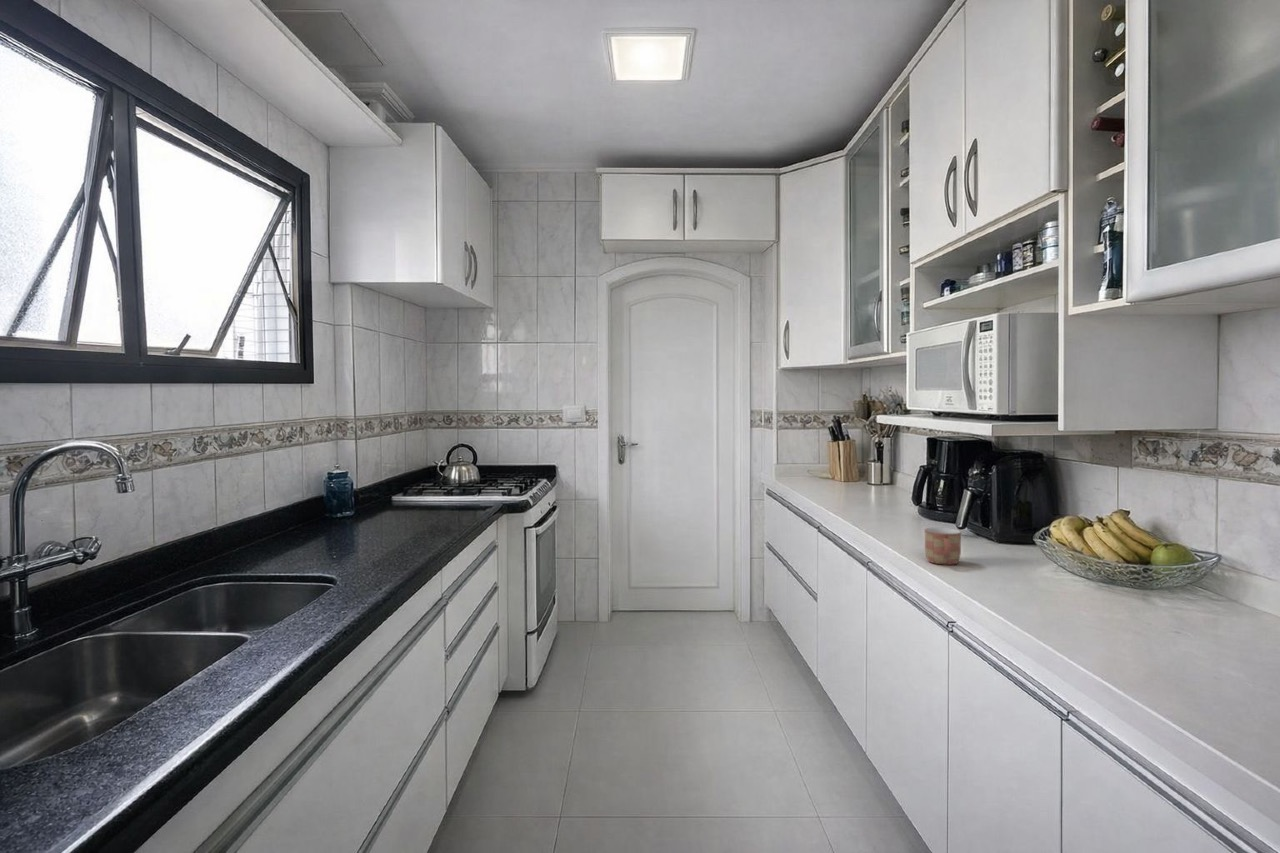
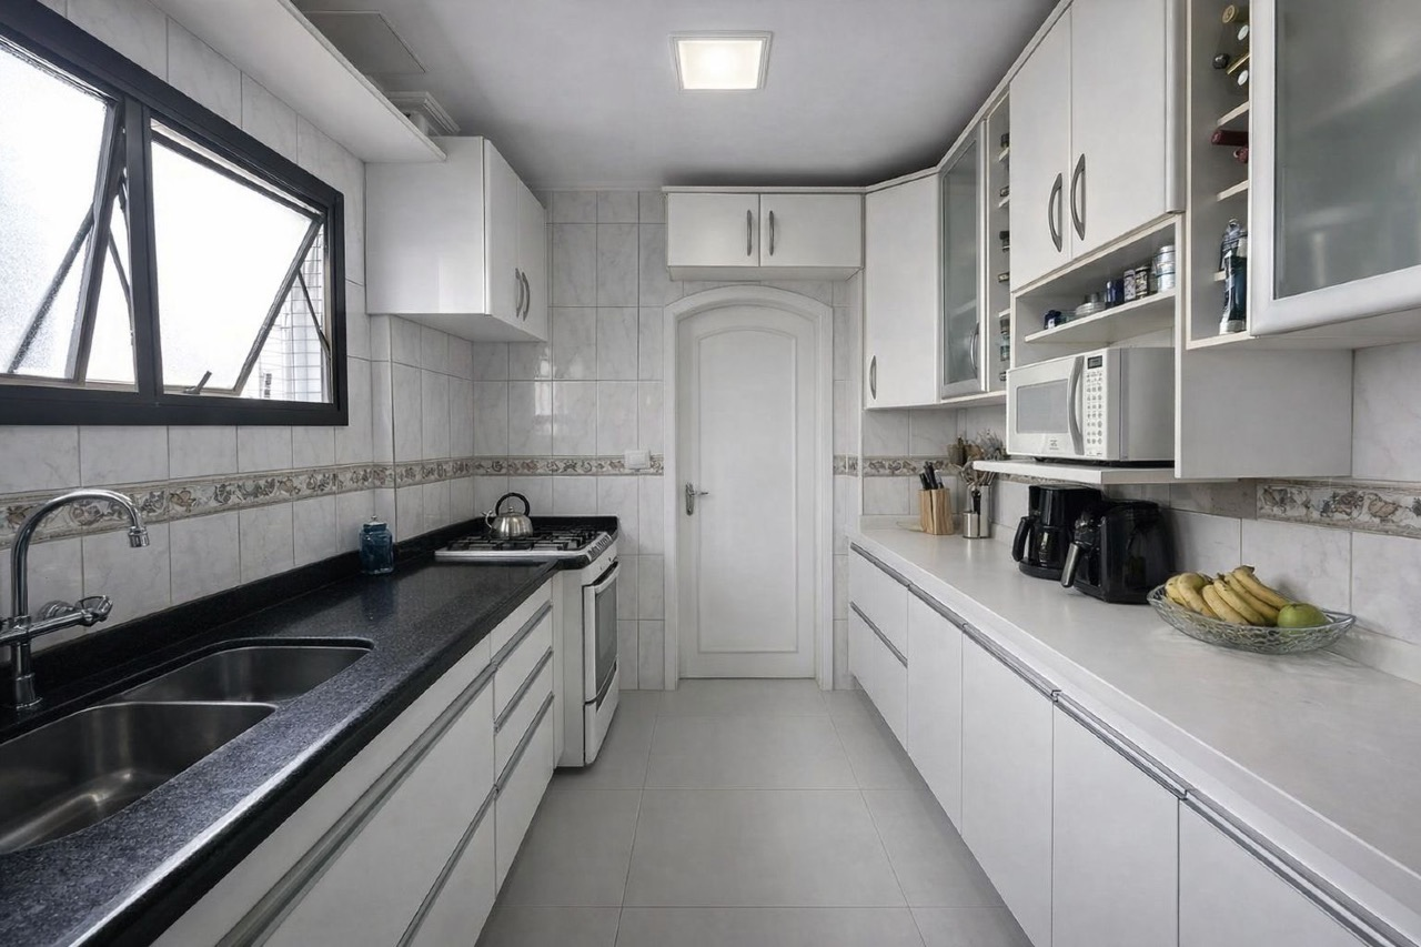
- mug [923,526,963,565]
